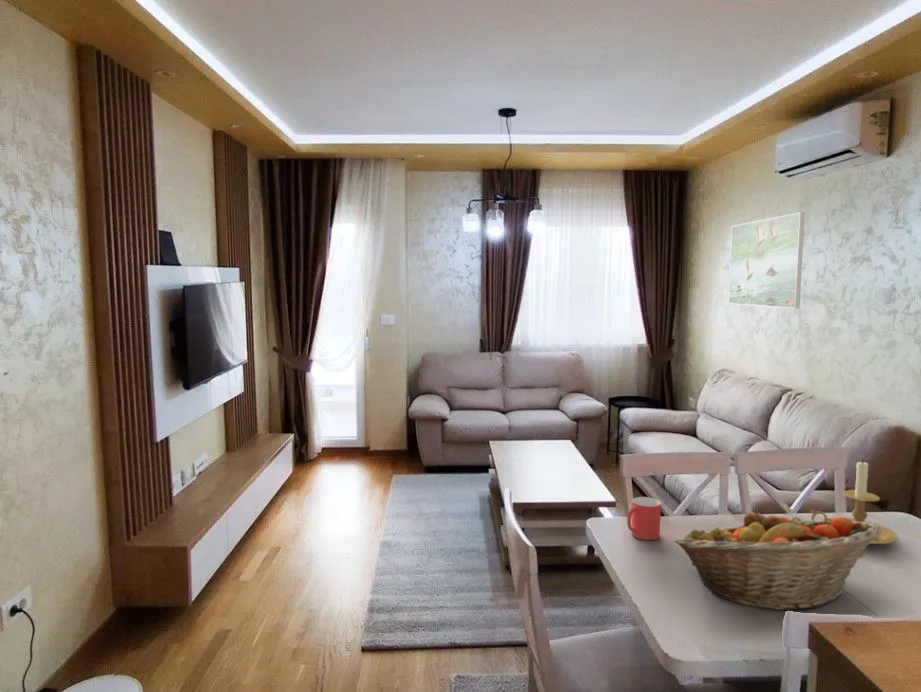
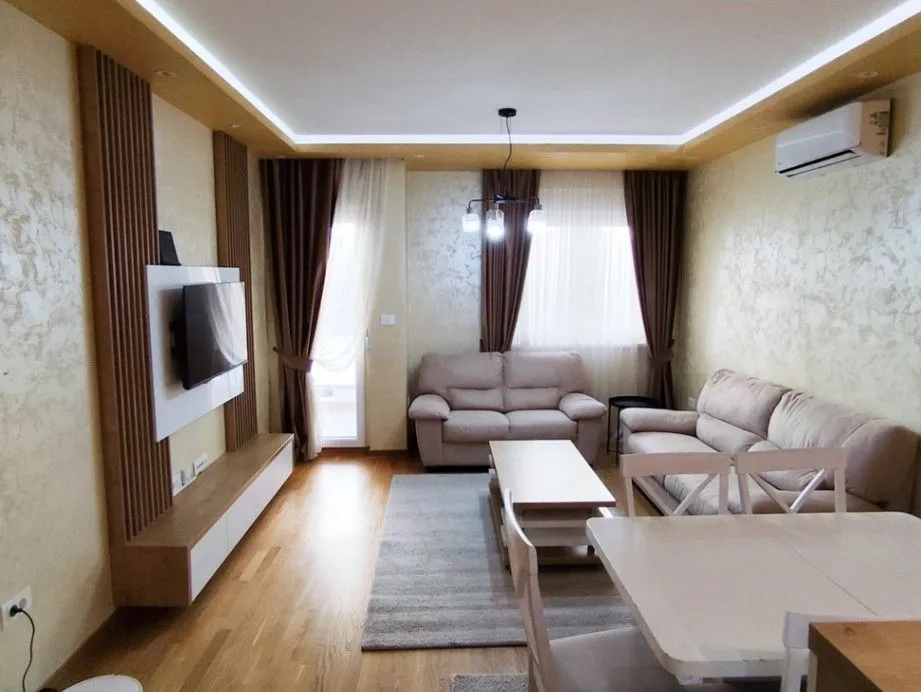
- fruit basket [673,510,882,611]
- candle holder [810,458,899,545]
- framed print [727,211,806,310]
- mug [626,496,662,541]
